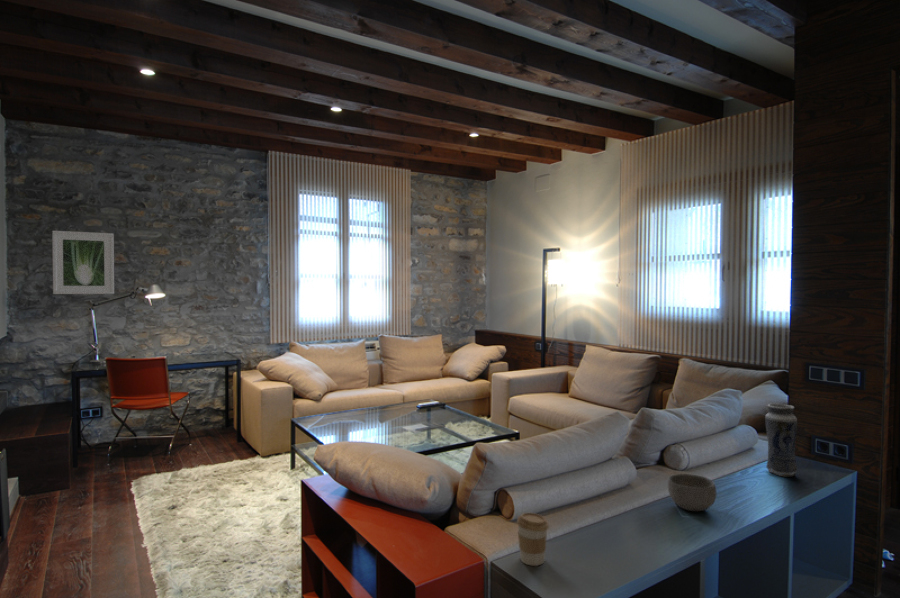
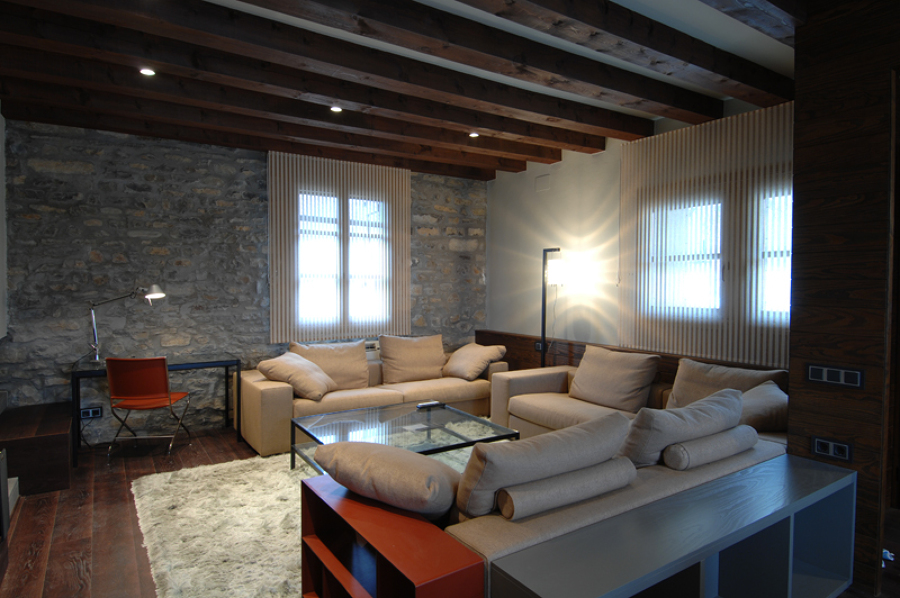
- coffee cup [516,512,550,567]
- bowl [667,473,718,512]
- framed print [51,230,115,295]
- vase [764,403,798,477]
